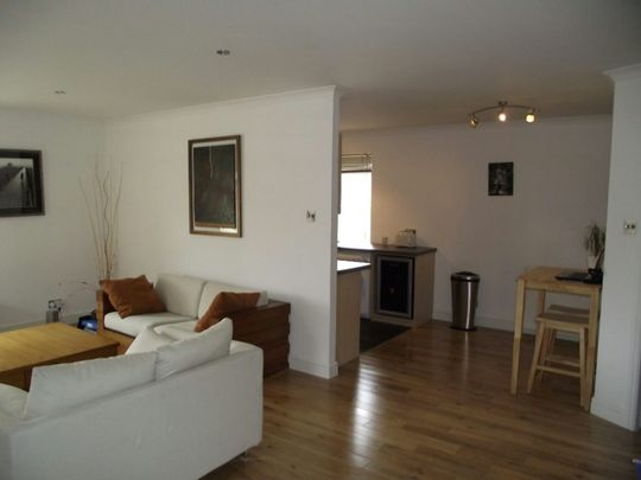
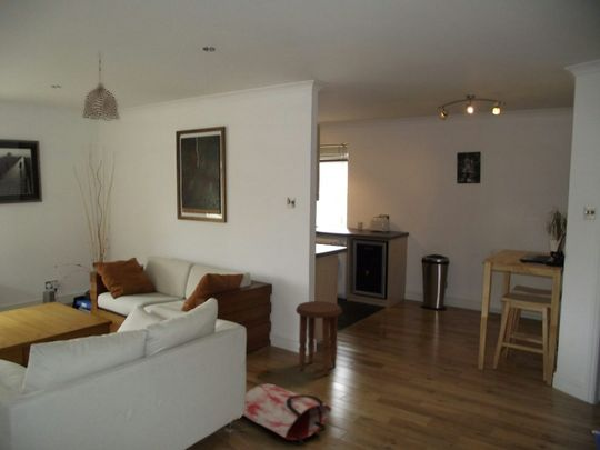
+ pendant lamp [81,50,121,121]
+ side table [294,300,343,377]
+ bag [242,382,332,447]
